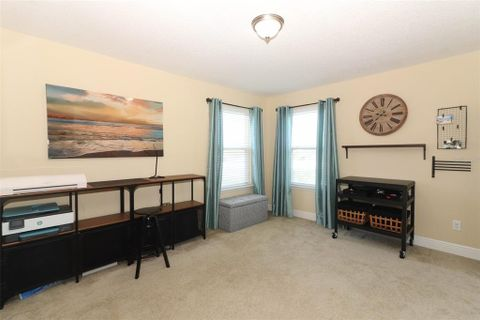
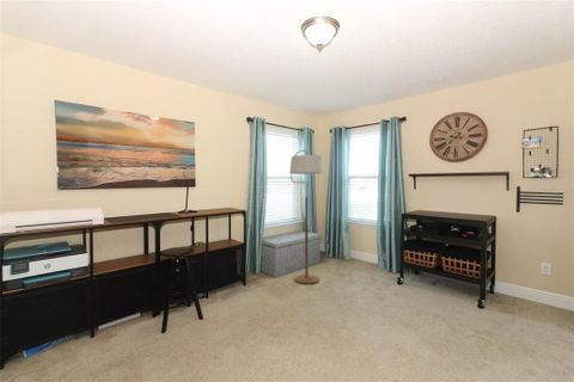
+ floor lamp [288,149,325,285]
